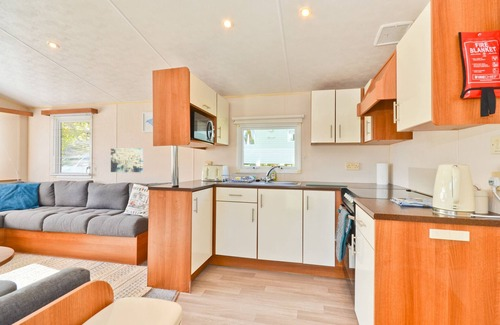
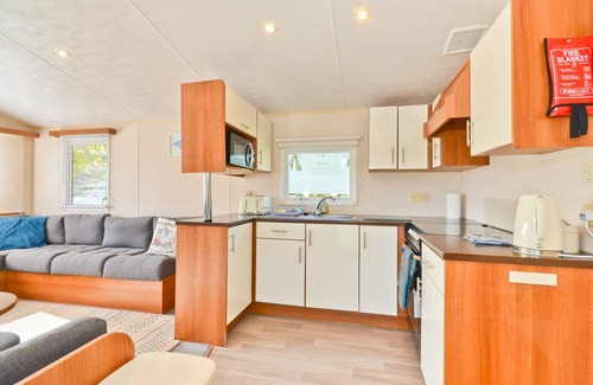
- wall art [110,147,144,173]
